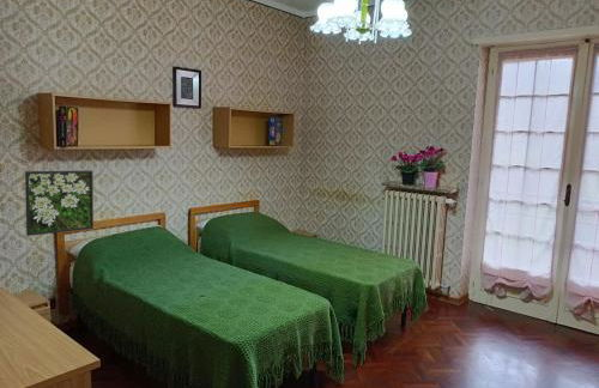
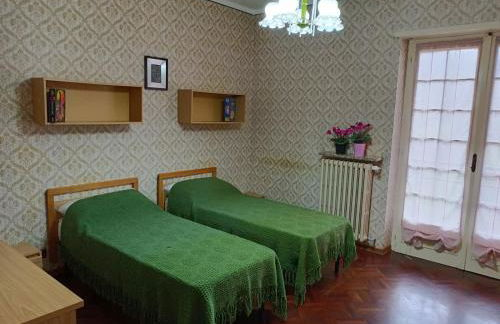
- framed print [24,169,95,237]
